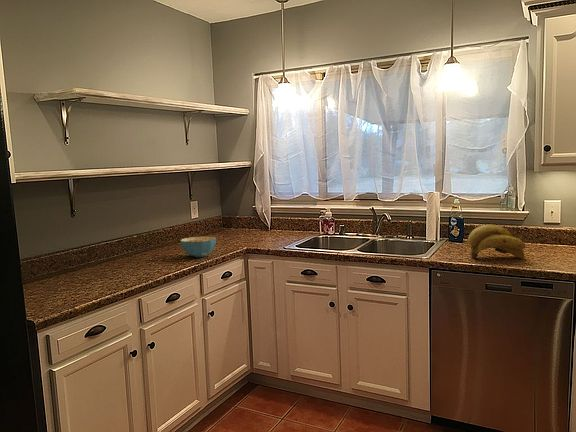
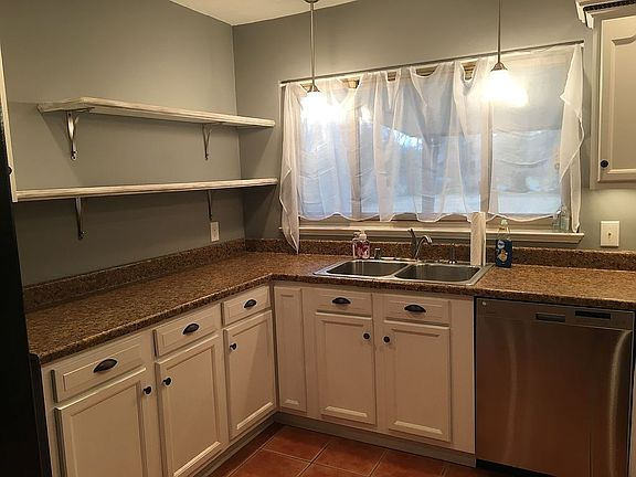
- cereal bowl [180,236,217,258]
- banana bunch [467,223,526,259]
